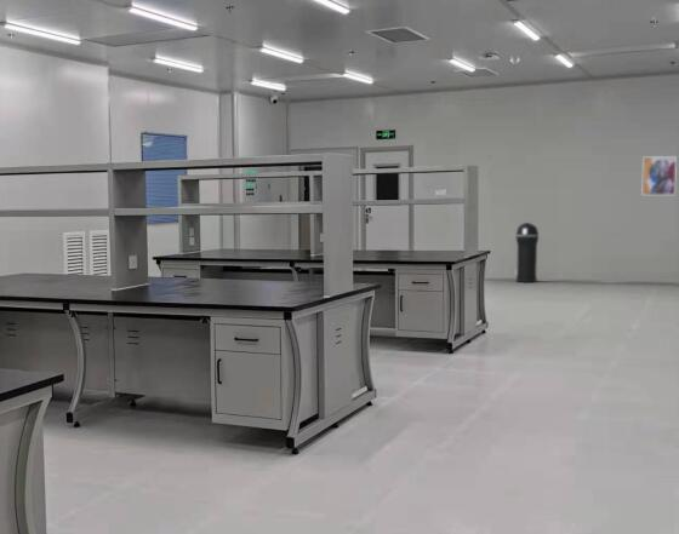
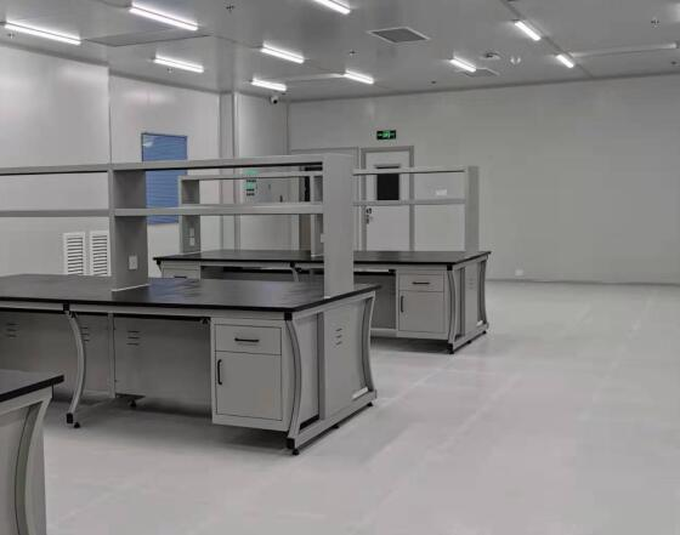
- wall art [640,155,678,196]
- trash can [515,222,540,283]
